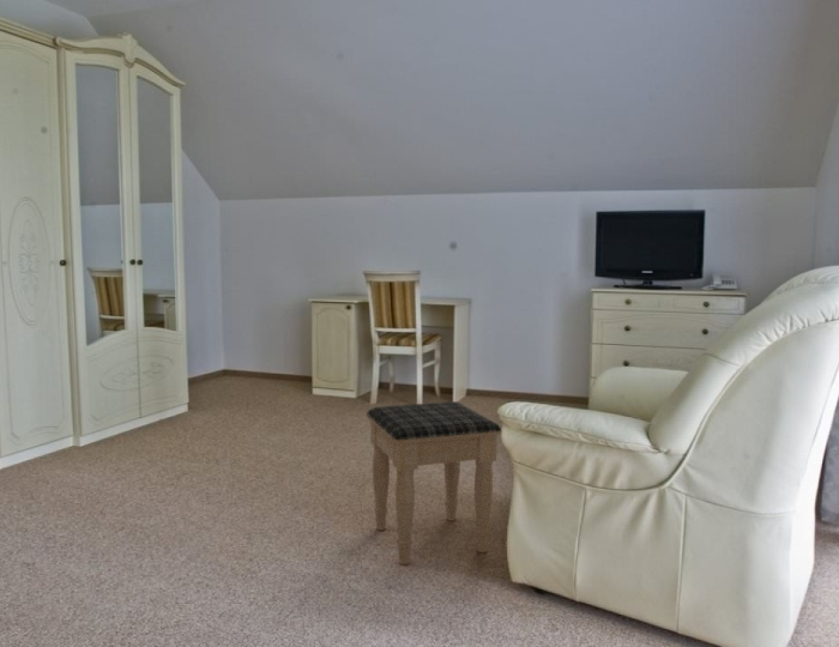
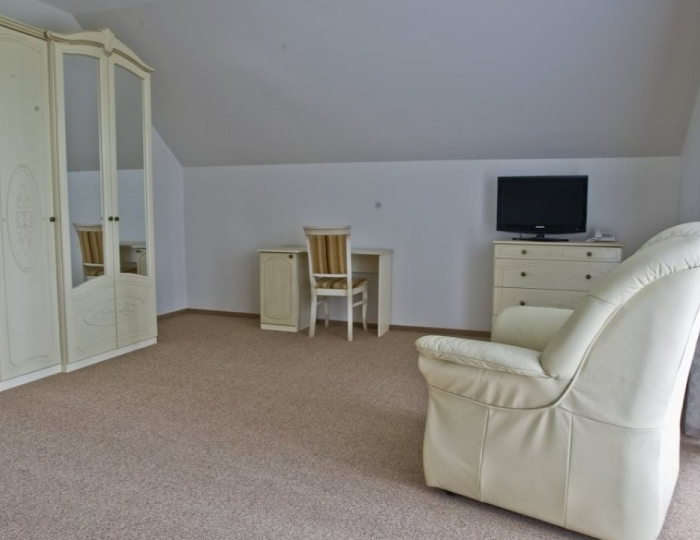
- footstool [366,400,502,566]
